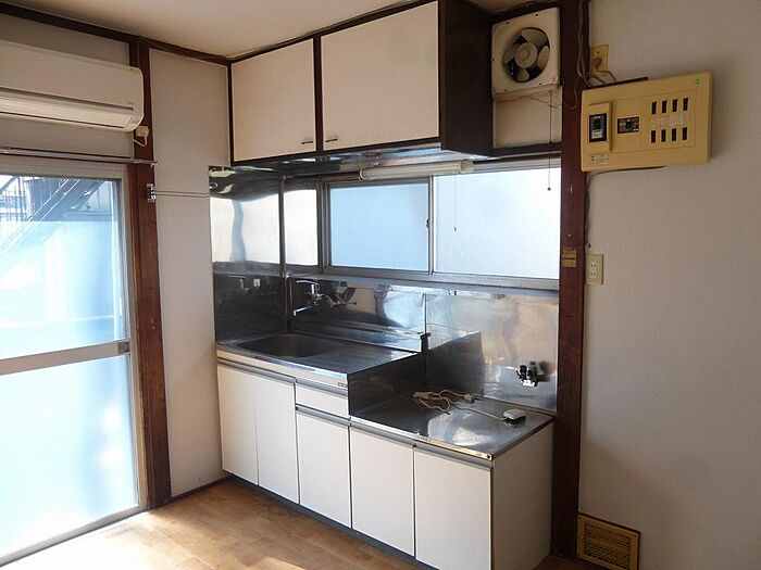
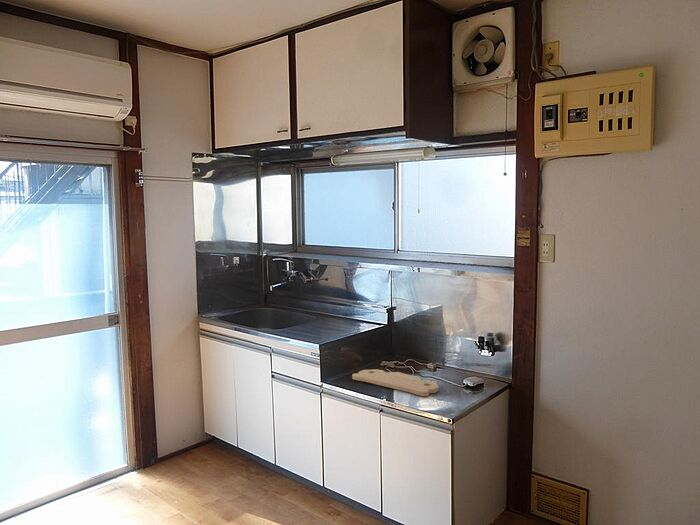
+ cutting board [351,368,440,397]
